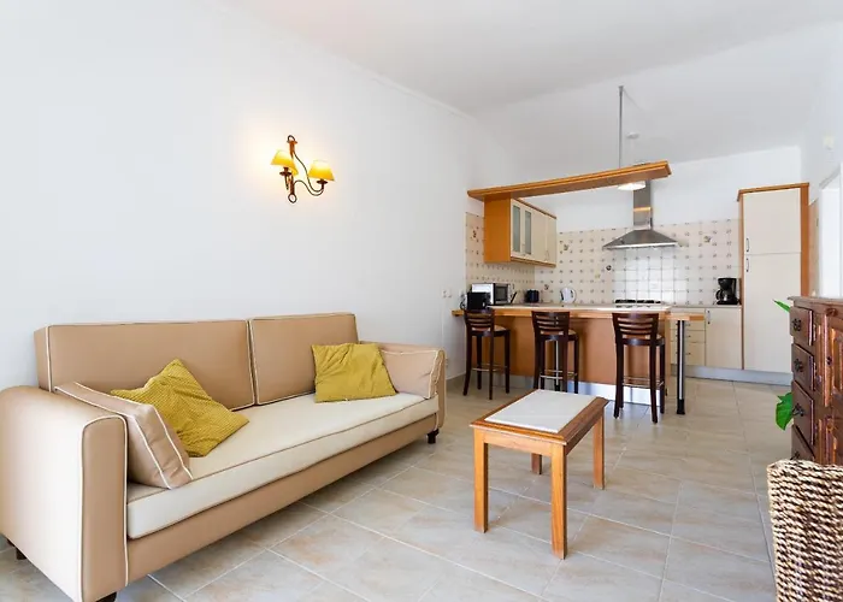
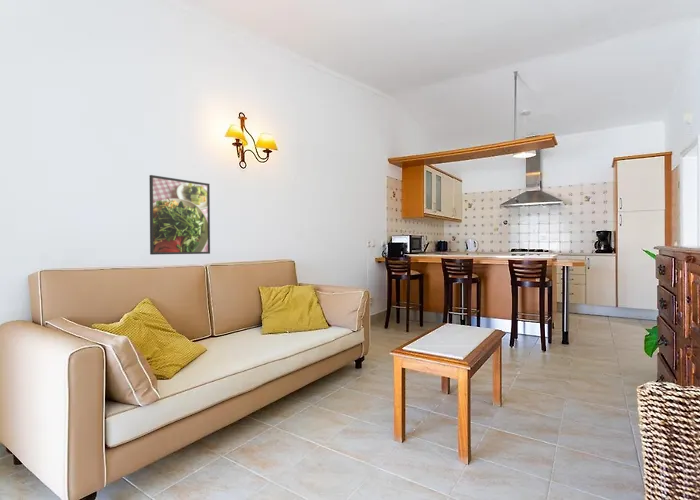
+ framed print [148,174,211,256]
